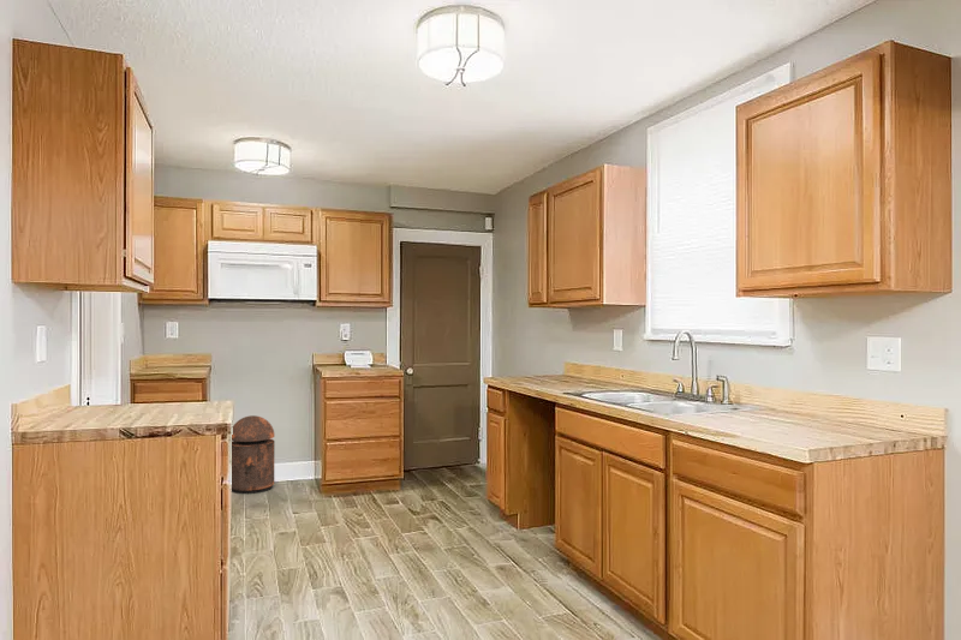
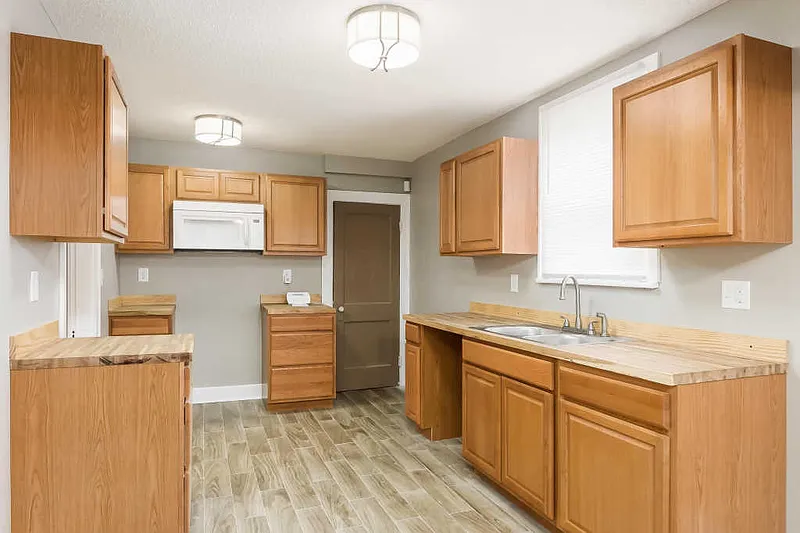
- trash can [231,414,275,495]
